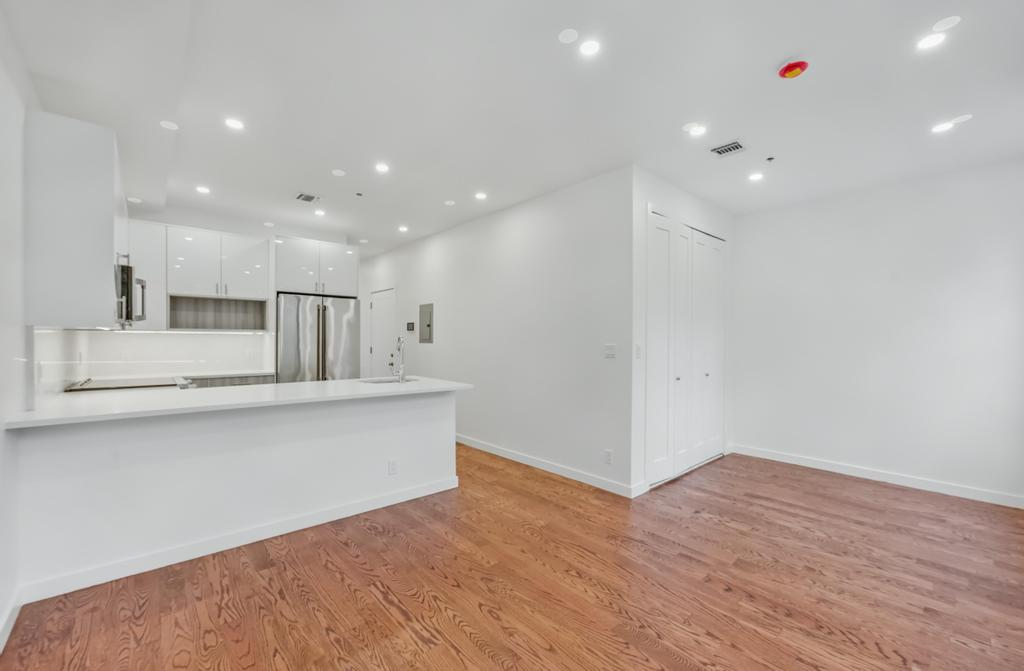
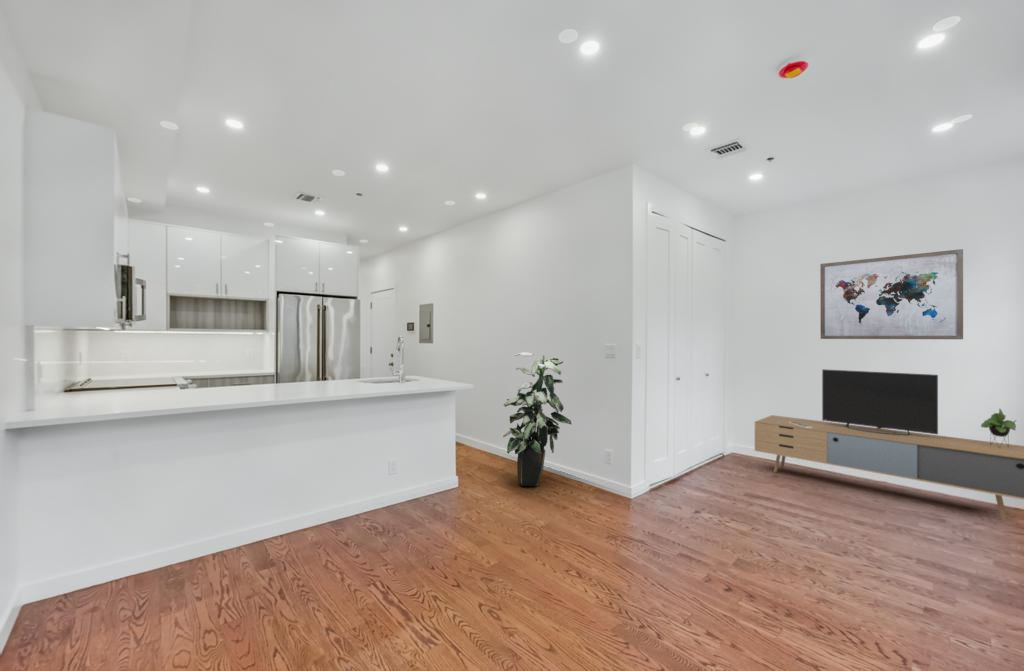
+ indoor plant [502,351,572,488]
+ wall art [819,248,964,340]
+ media console [754,368,1024,521]
